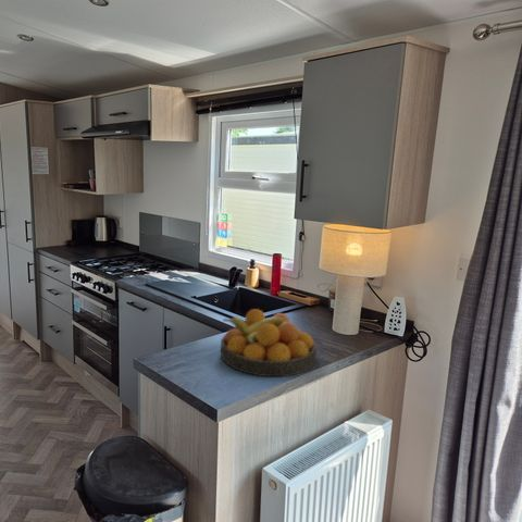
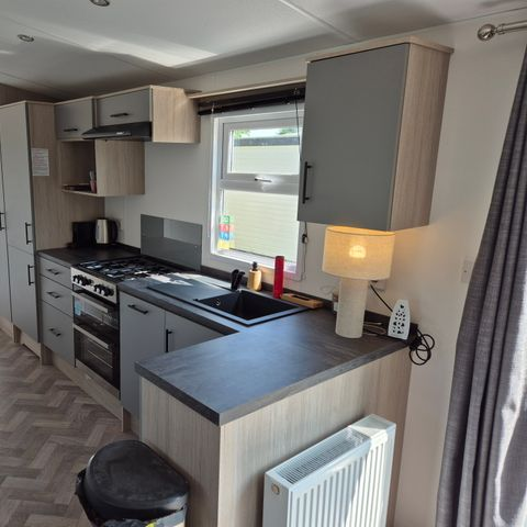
- fruit bowl [220,308,318,377]
